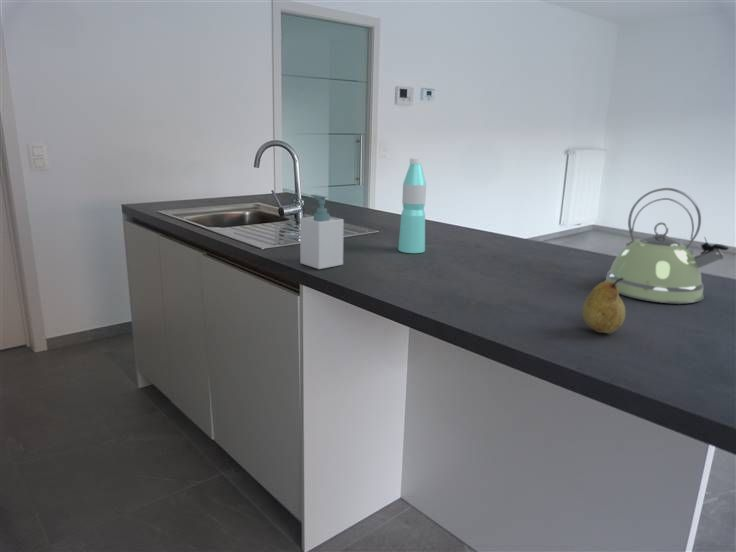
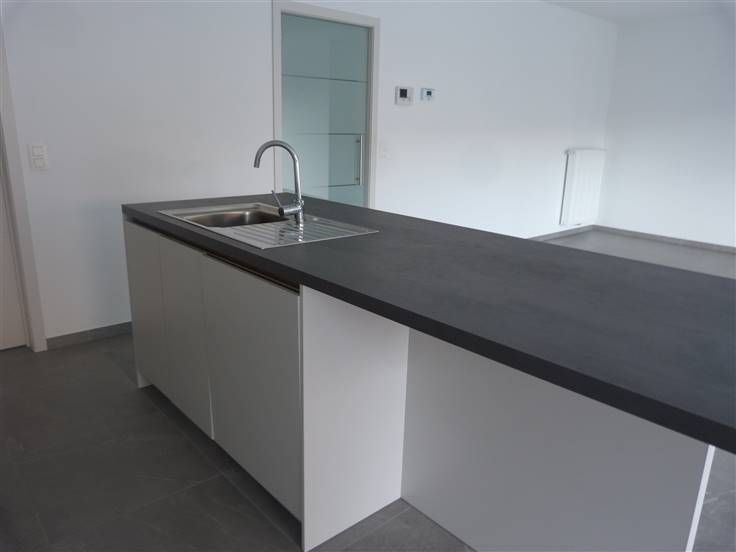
- soap bottle [299,194,345,270]
- fruit [581,278,626,334]
- kettle [603,187,730,305]
- water bottle [397,157,427,254]
